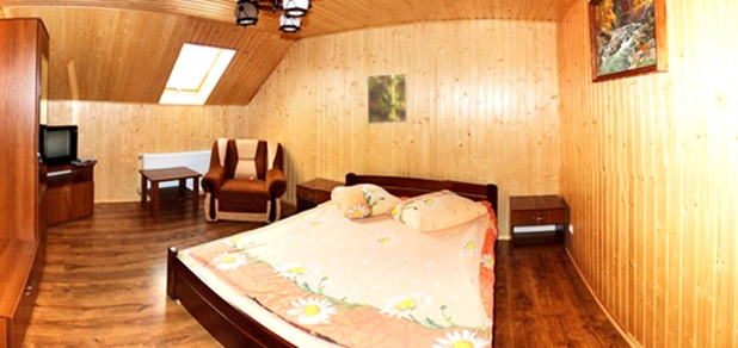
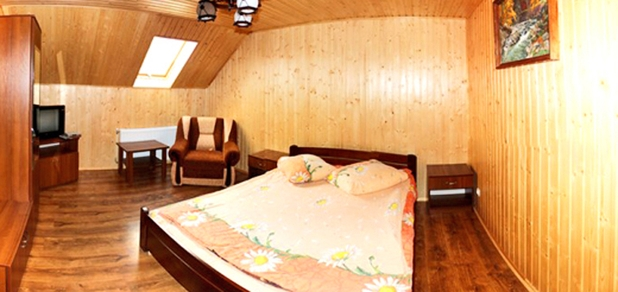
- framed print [365,72,408,125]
